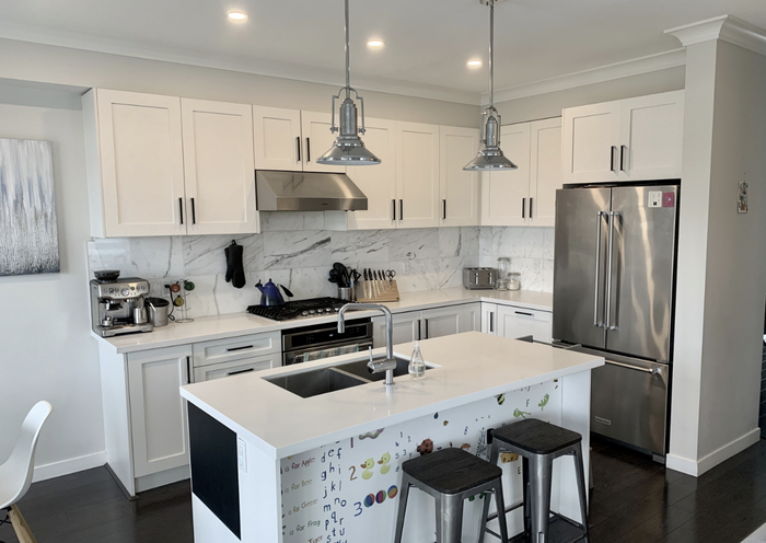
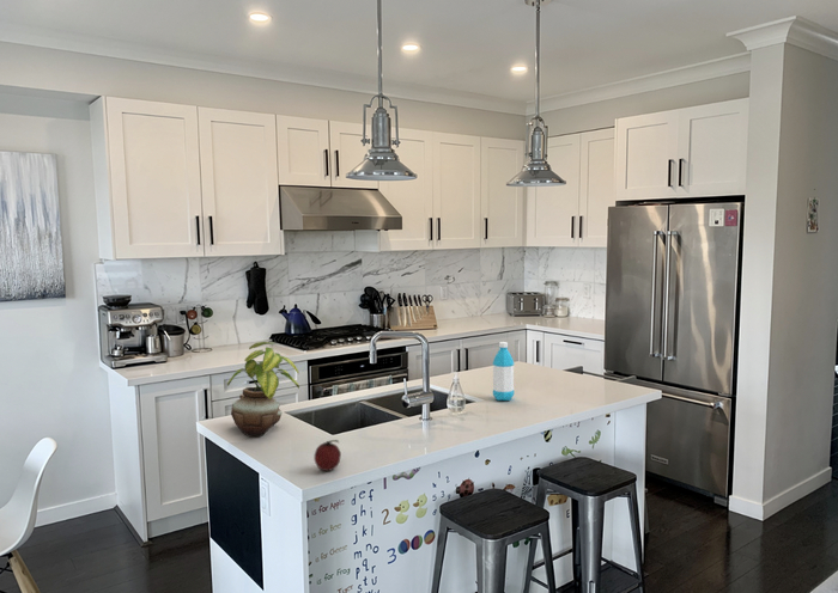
+ fruit [312,439,342,472]
+ water bottle [492,341,515,402]
+ potted plant [226,341,300,438]
